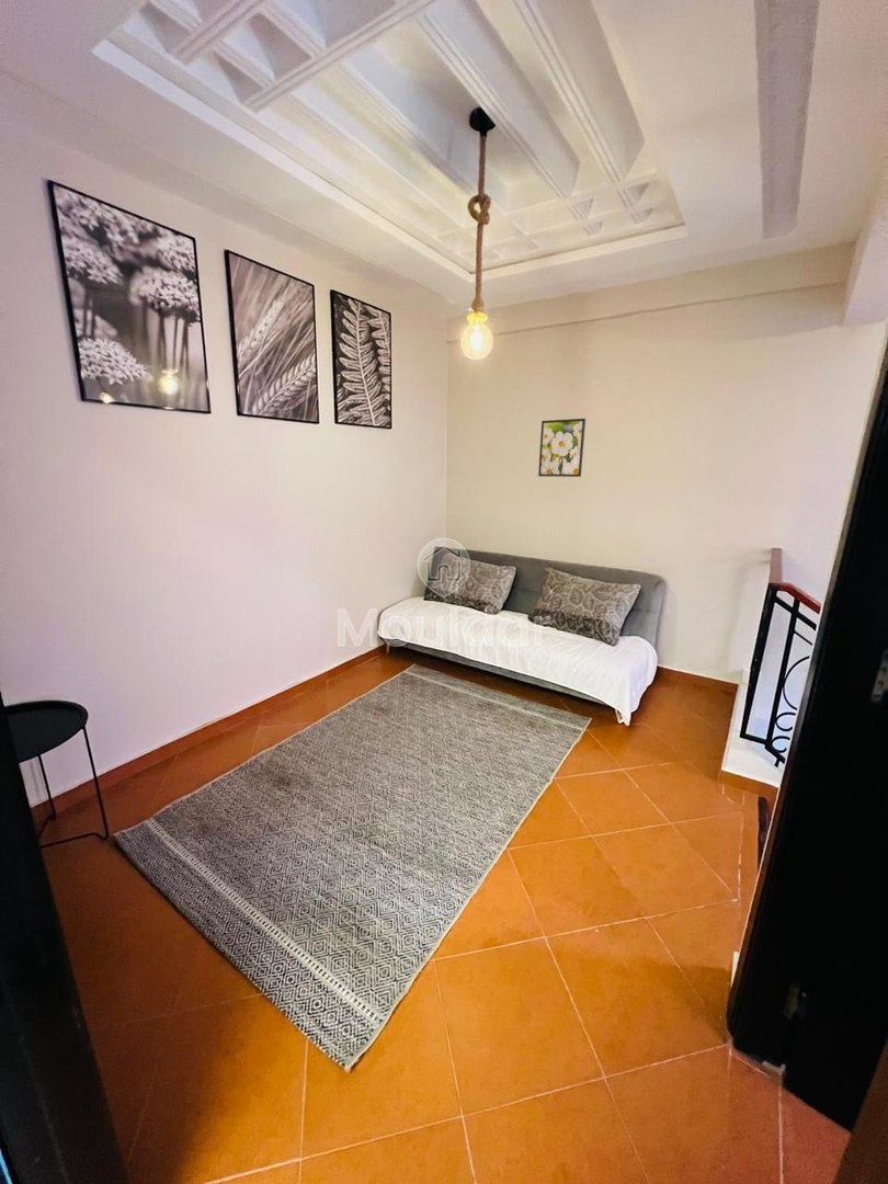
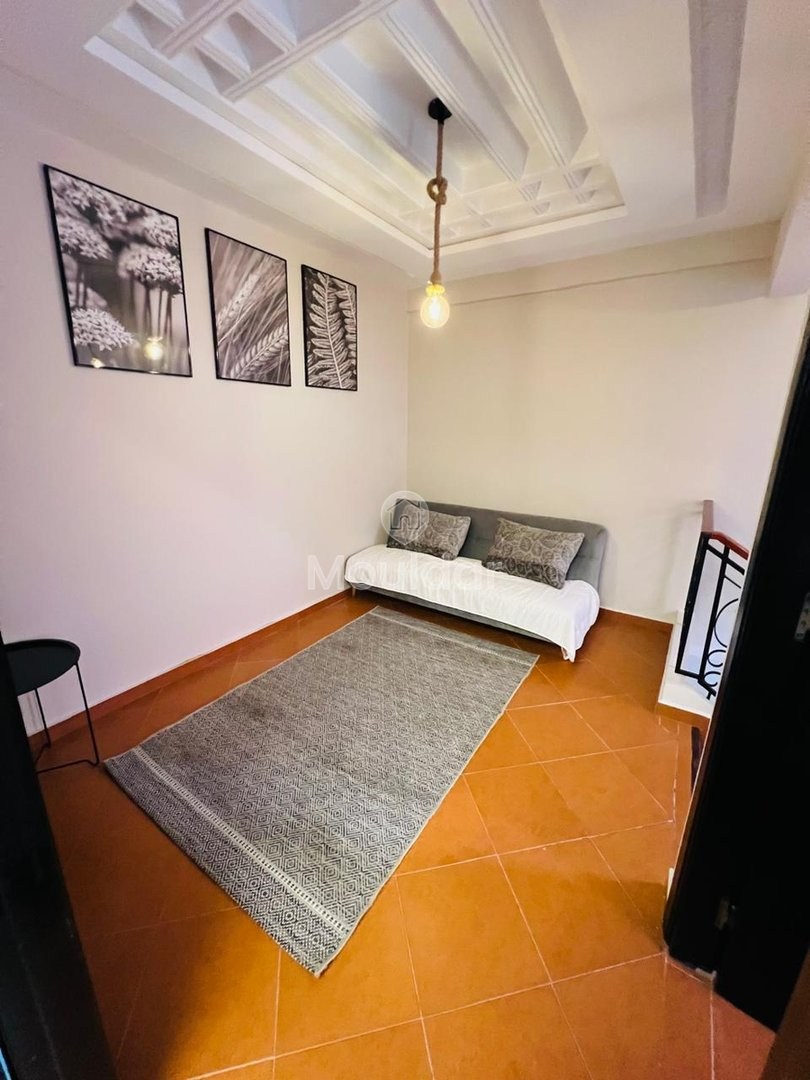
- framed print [537,418,587,478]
